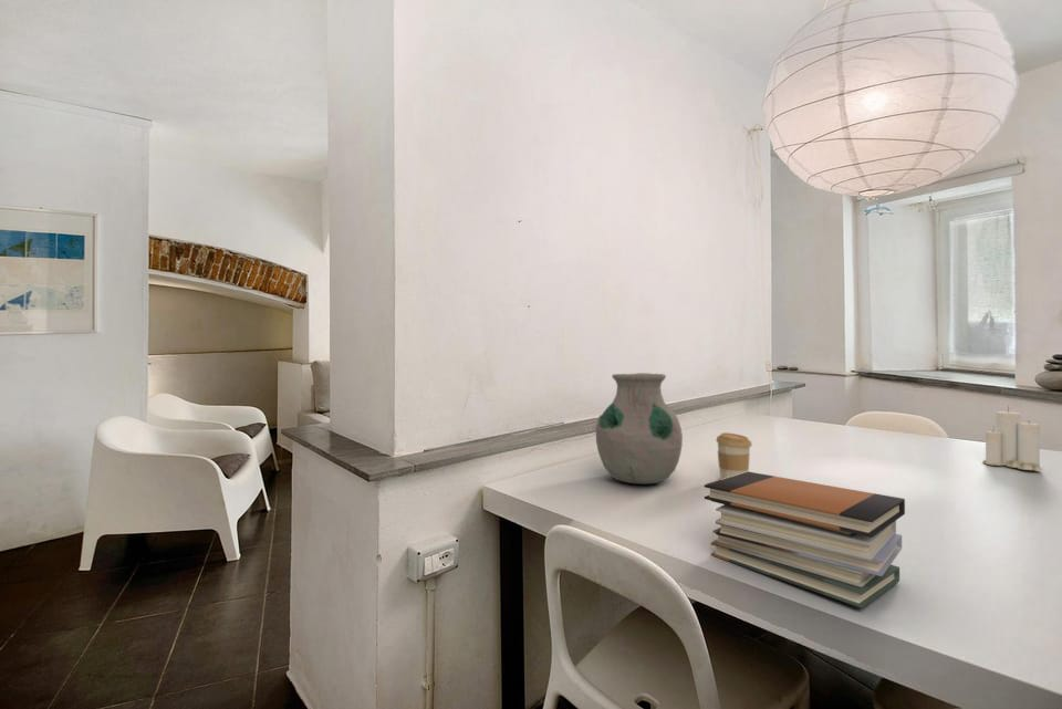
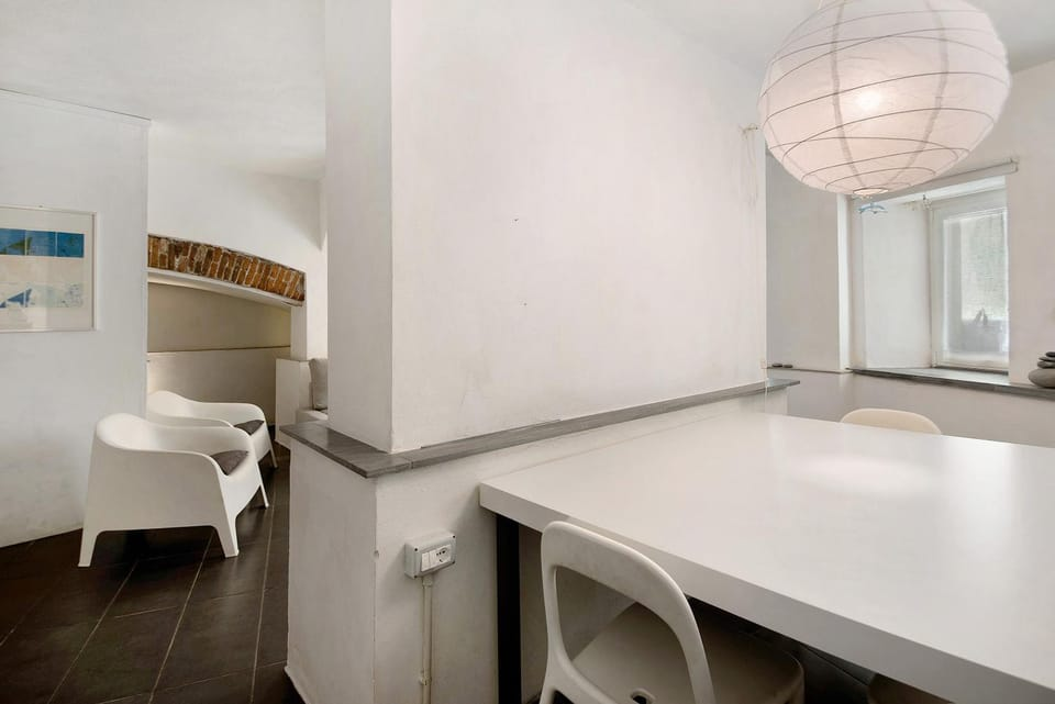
- candle [981,405,1043,472]
- book stack [704,470,906,609]
- vase [595,372,684,484]
- coffee cup [715,431,753,480]
